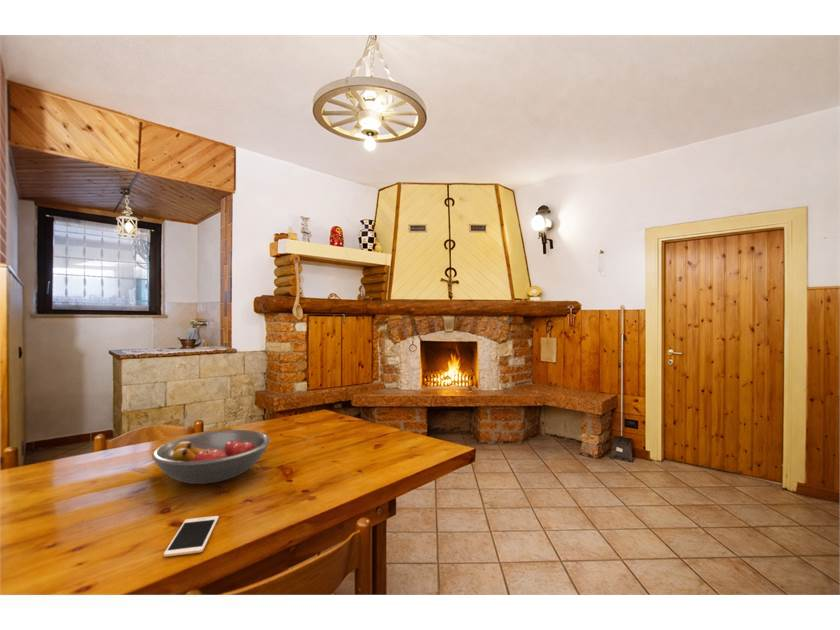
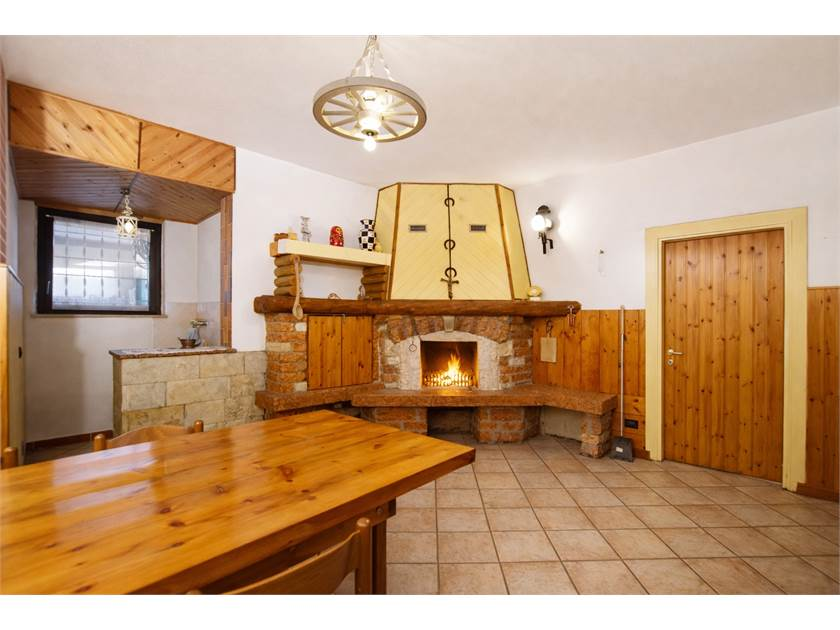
- fruit bowl [151,429,271,485]
- cell phone [163,515,220,558]
